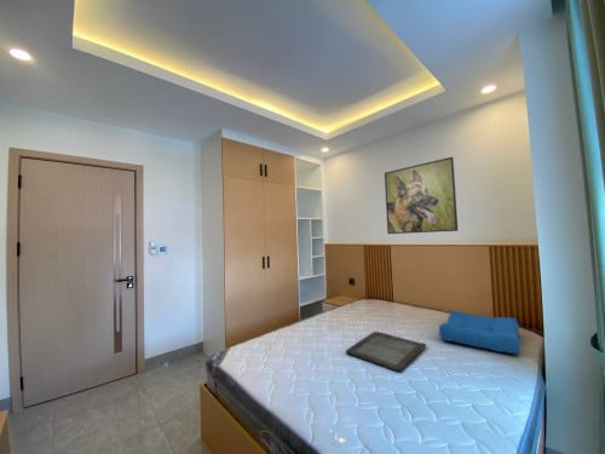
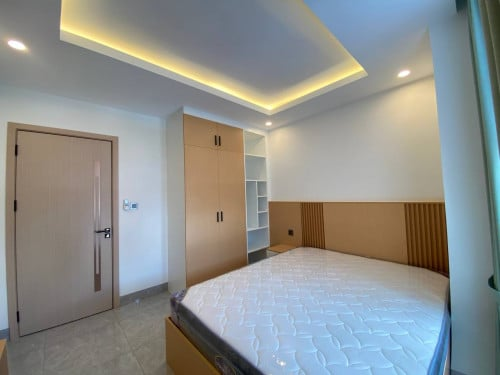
- seat cushion [438,309,522,356]
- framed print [384,156,459,235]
- serving tray [345,331,427,373]
